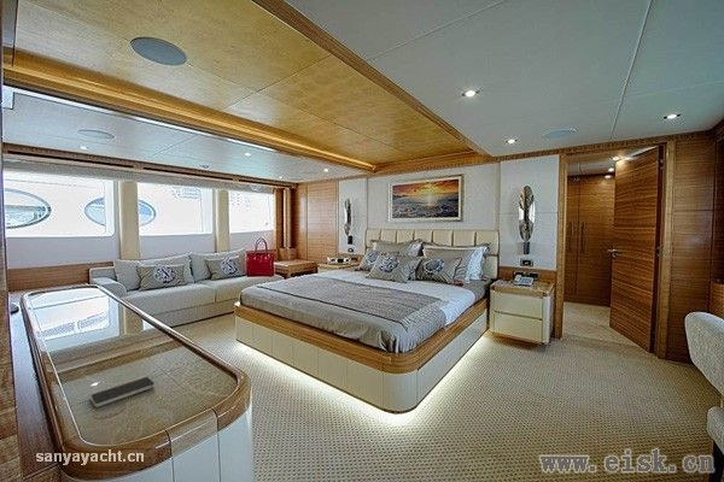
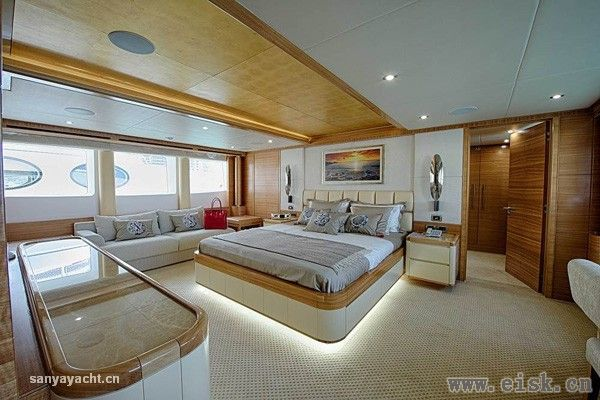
- smartphone [89,376,156,408]
